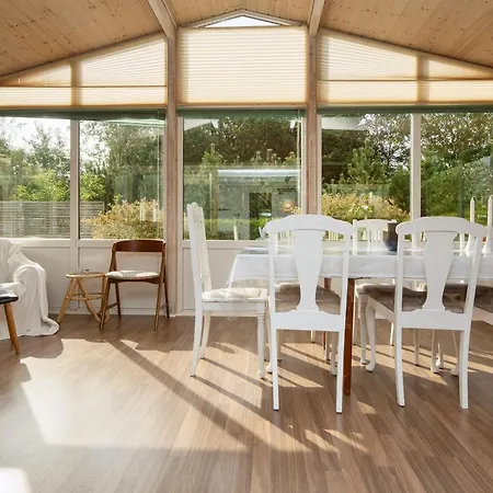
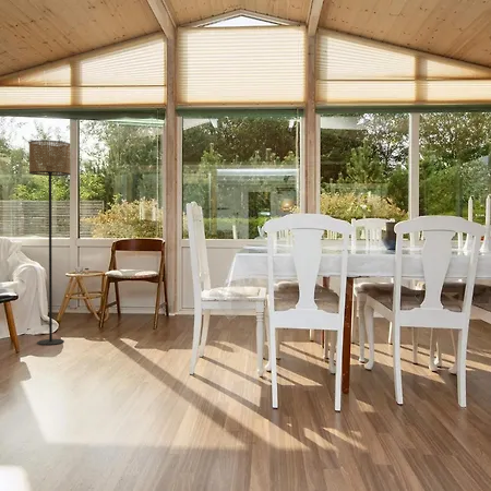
+ floor lamp [28,140,72,346]
